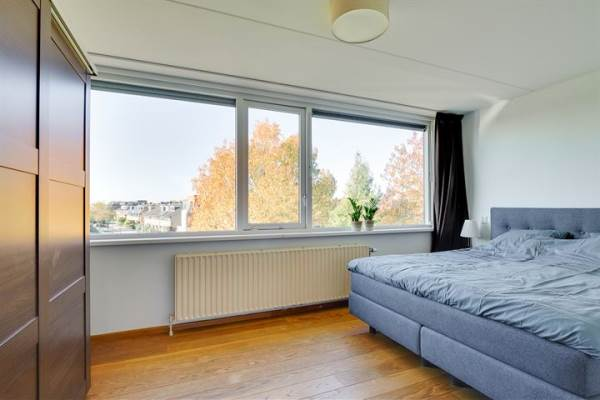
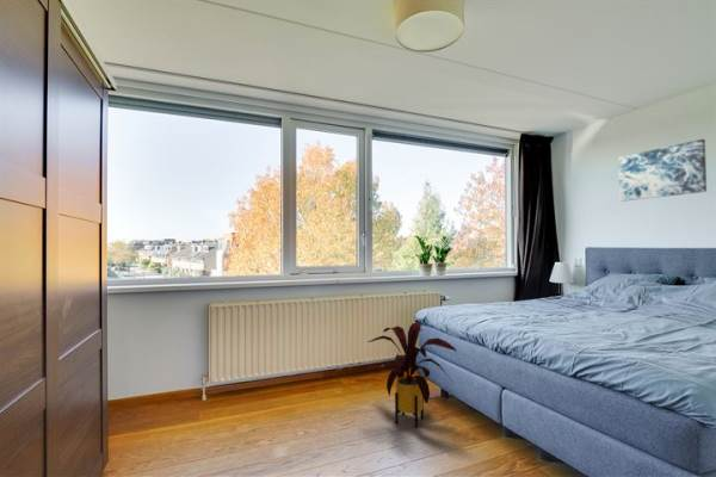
+ wall art [617,138,708,203]
+ house plant [366,321,458,429]
